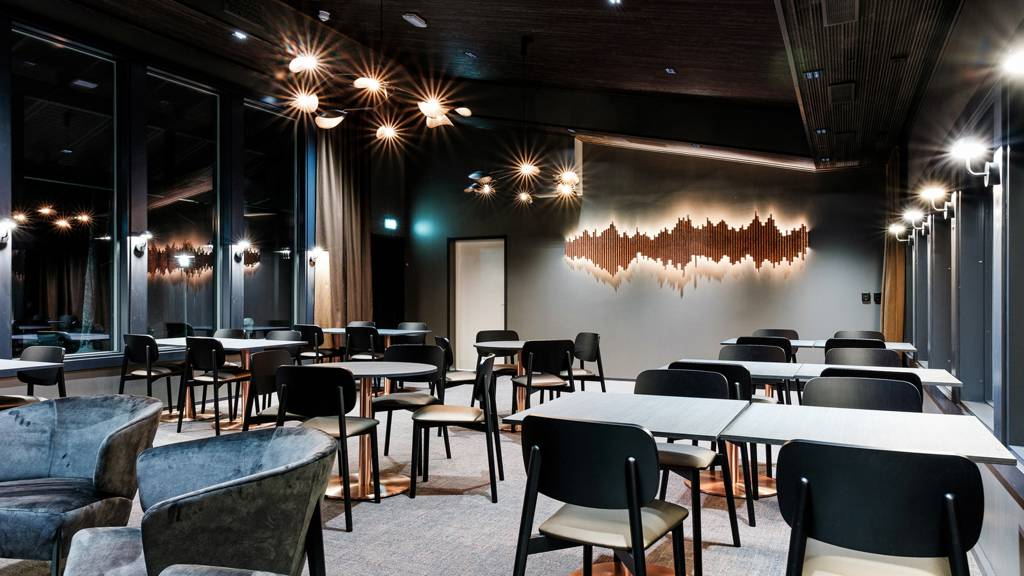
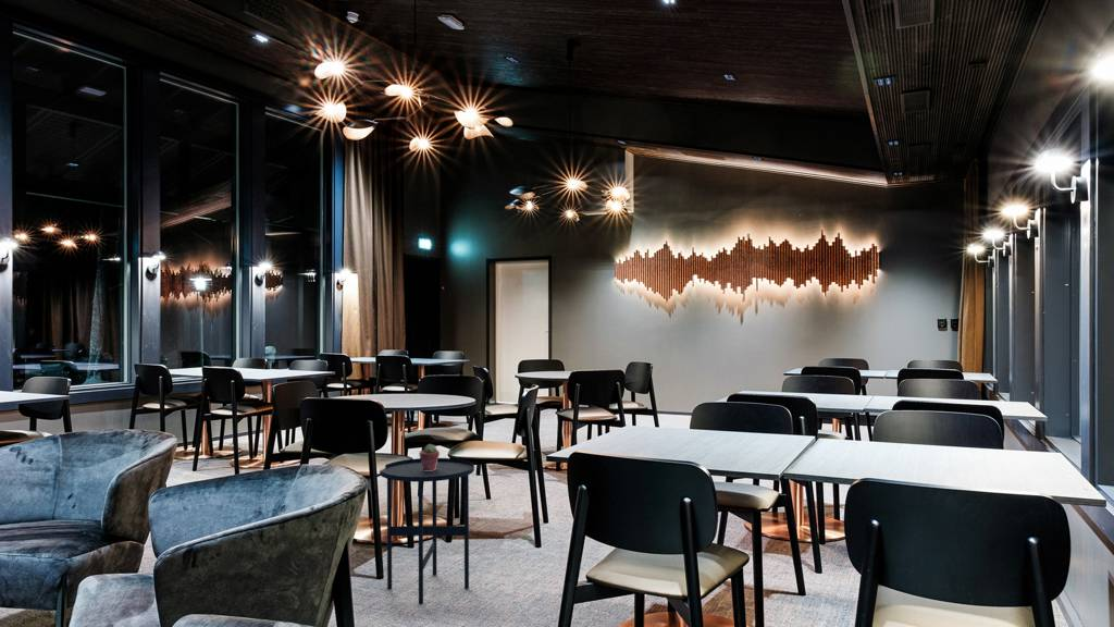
+ side table [379,457,475,605]
+ potted succulent [418,443,441,471]
